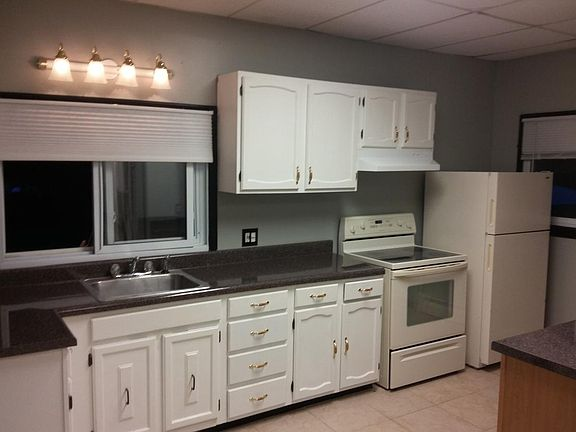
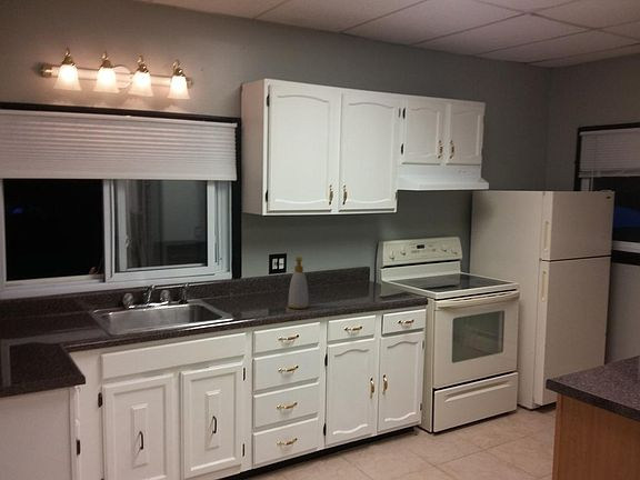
+ soap bottle [287,256,310,310]
